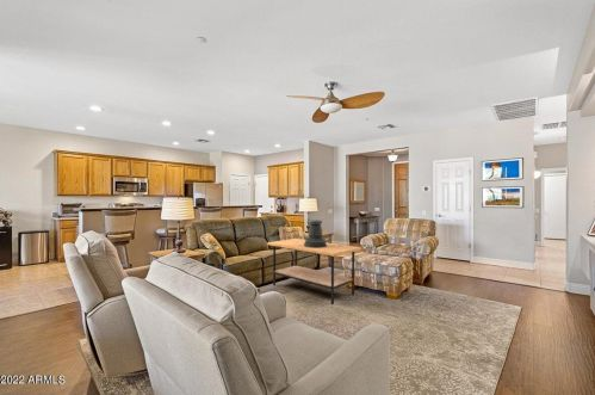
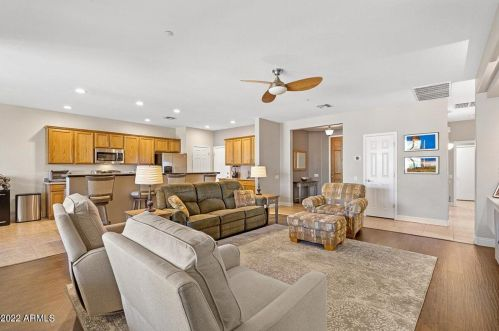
- pedestal [304,218,327,248]
- coffee table [266,237,362,305]
